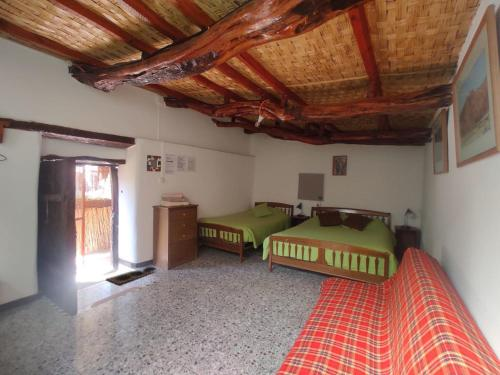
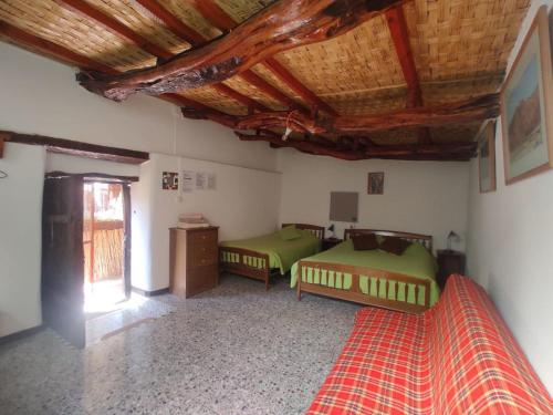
- doormat [105,266,156,285]
